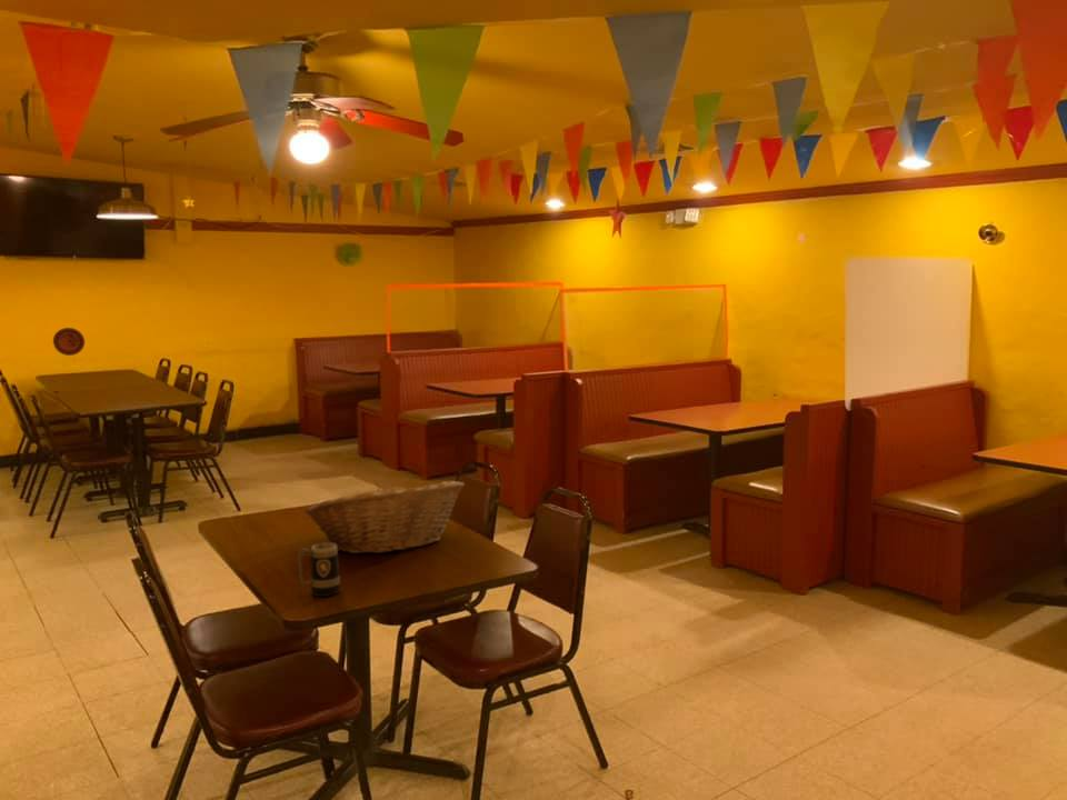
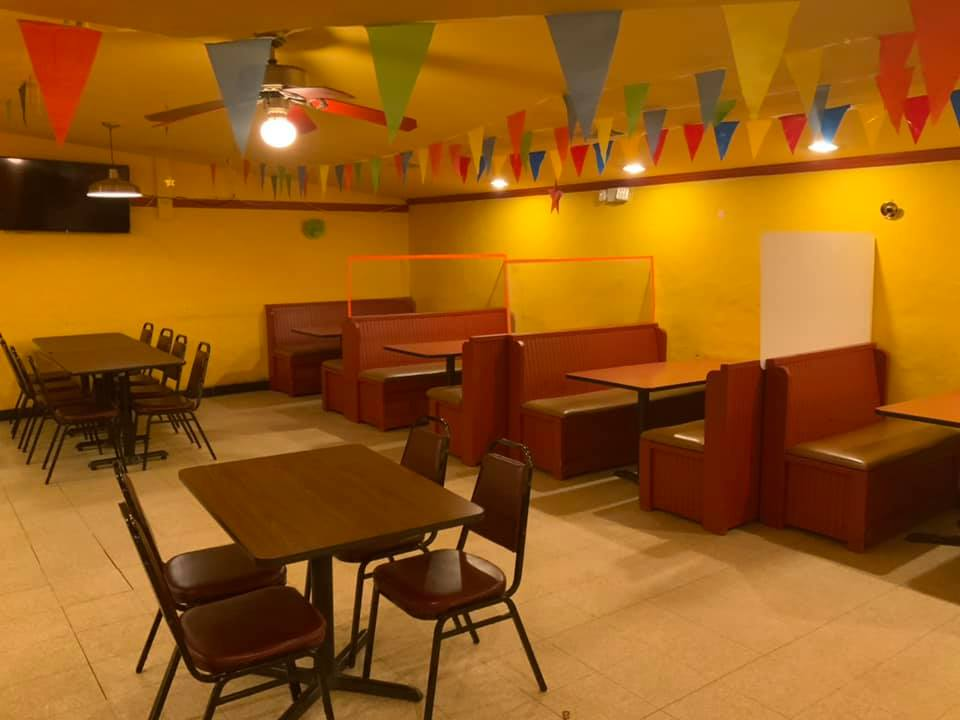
- decorative plate [52,327,86,357]
- mug [297,542,341,598]
- fruit basket [303,480,466,554]
